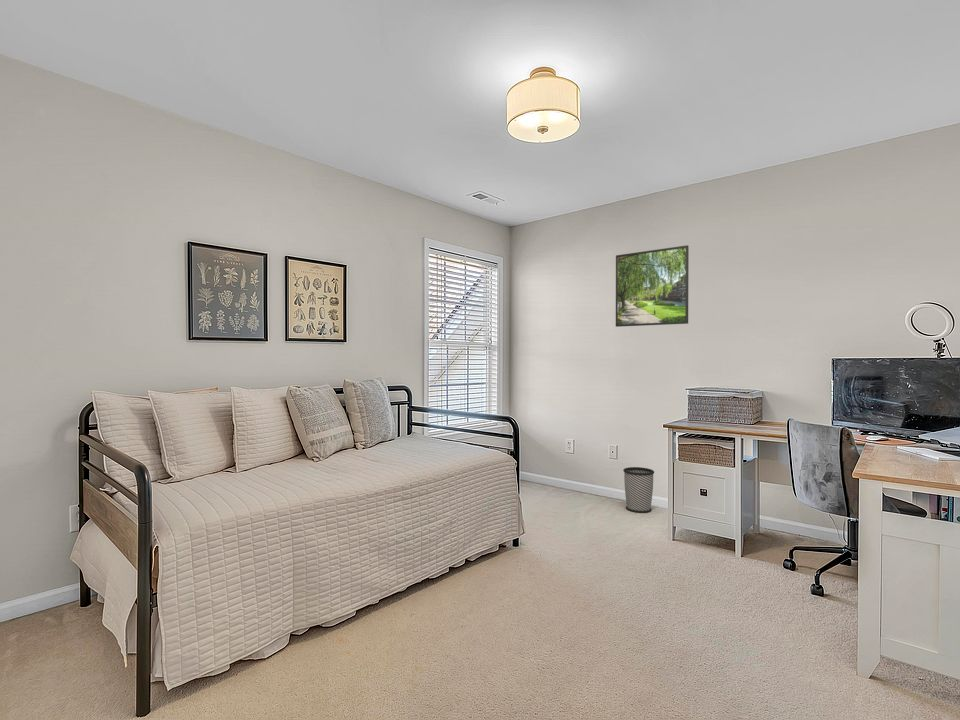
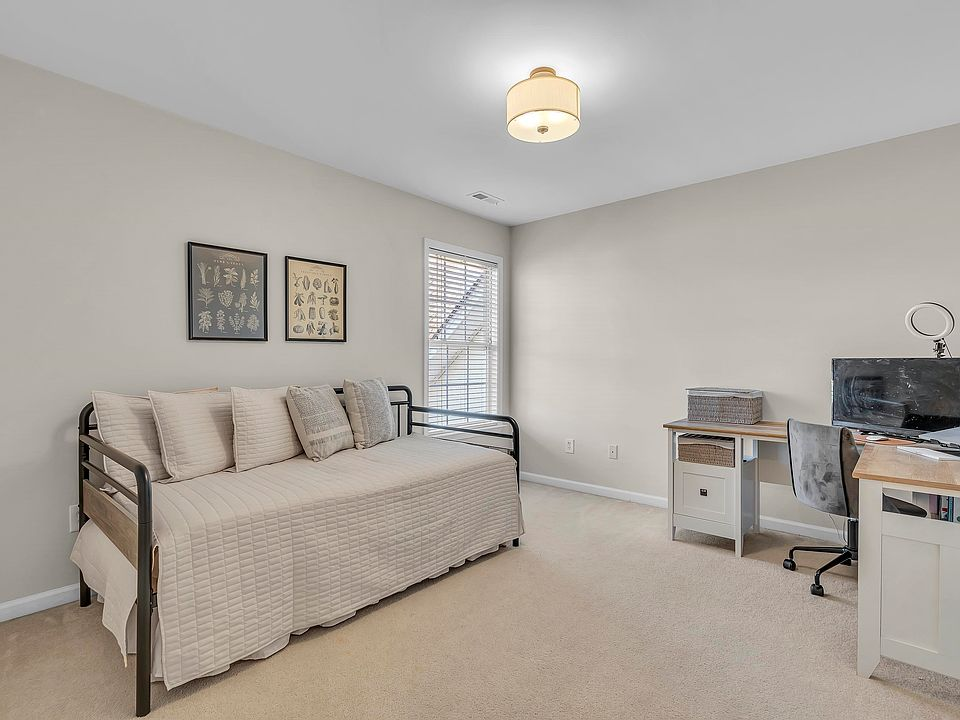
- wastebasket [622,466,655,514]
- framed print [615,244,690,328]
